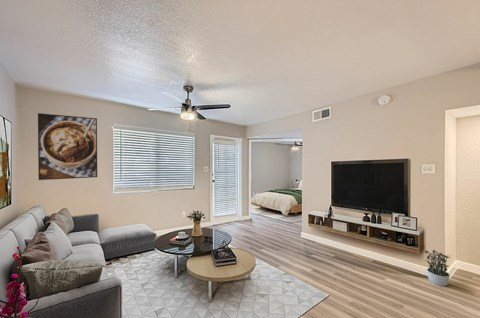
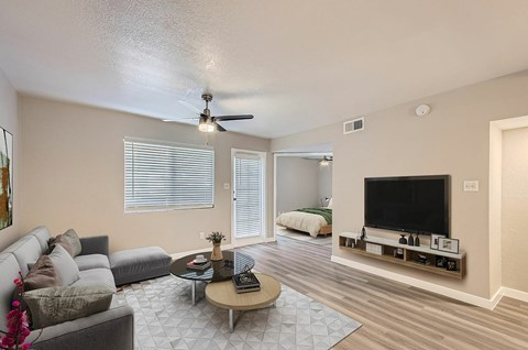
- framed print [37,112,98,181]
- potted plant [424,249,452,287]
